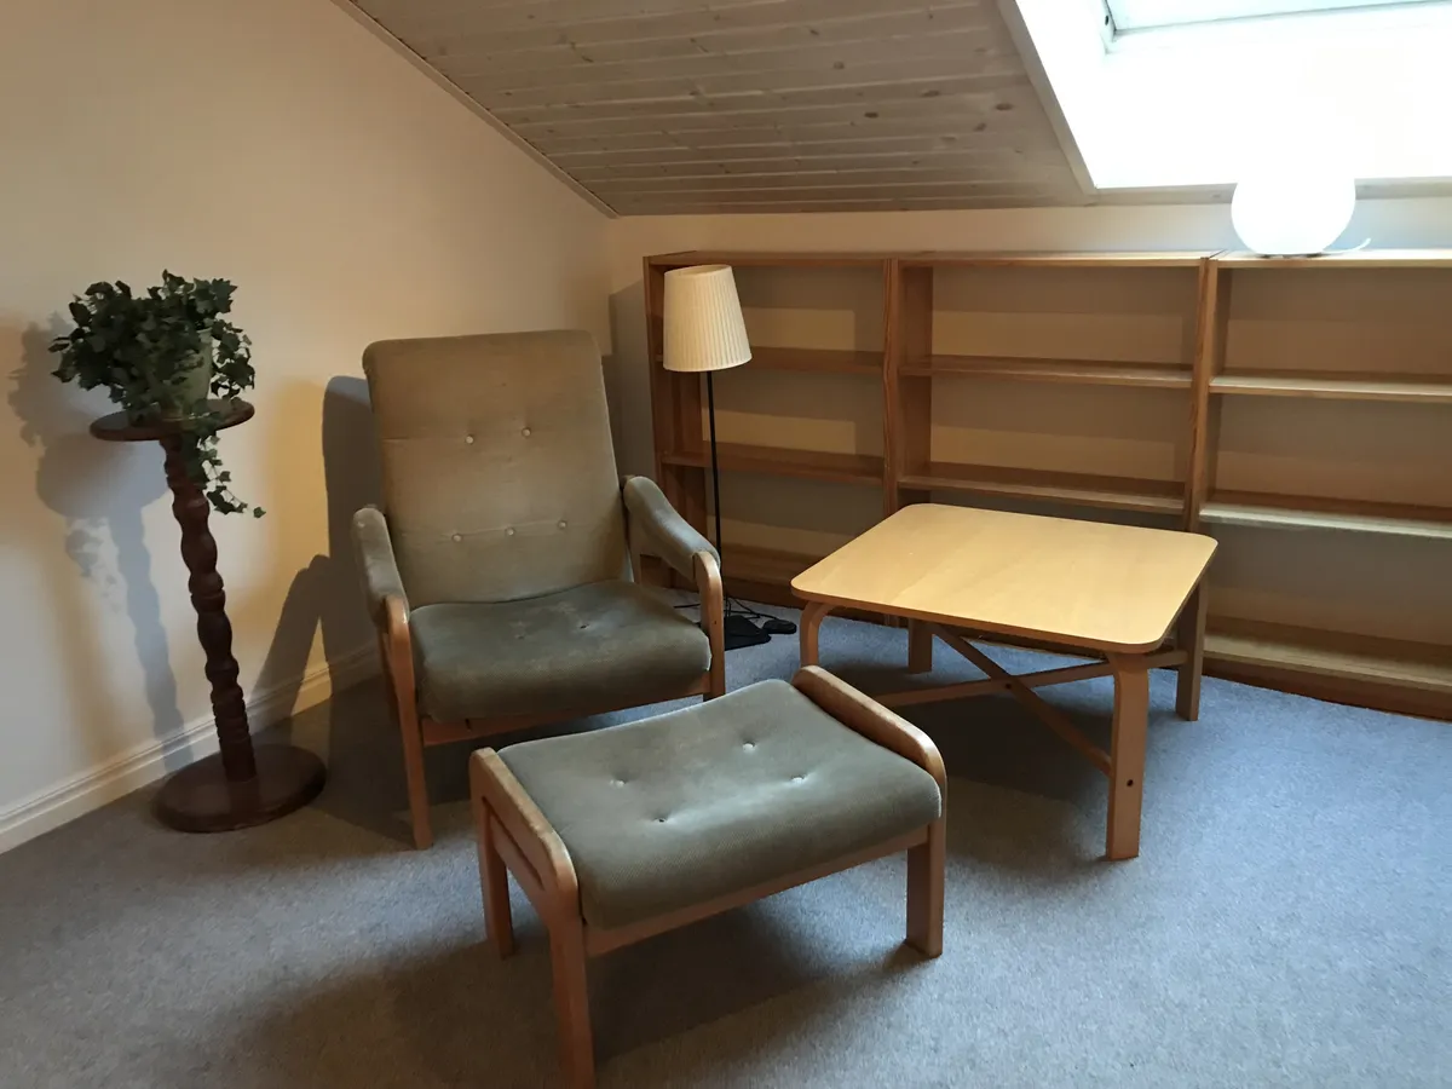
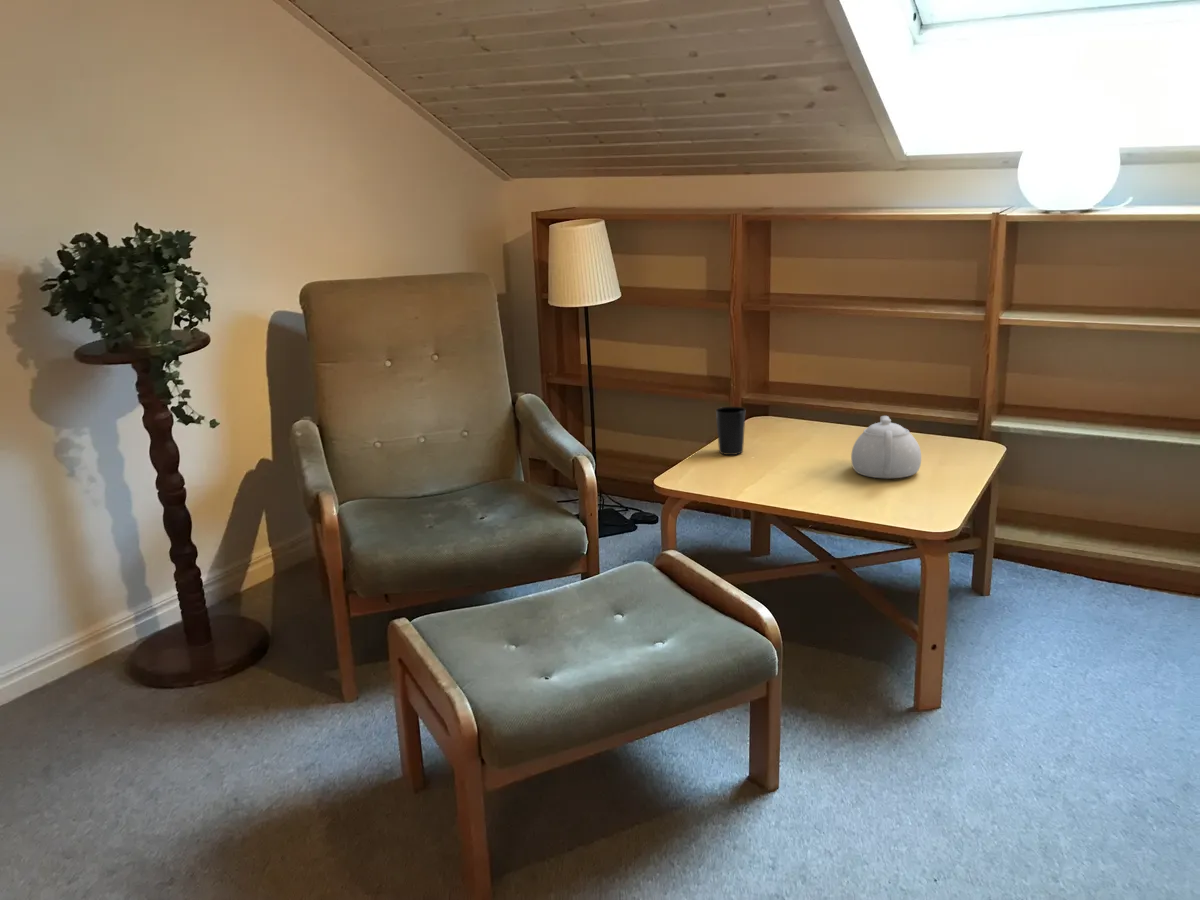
+ cup [715,406,747,456]
+ teapot [850,415,922,479]
